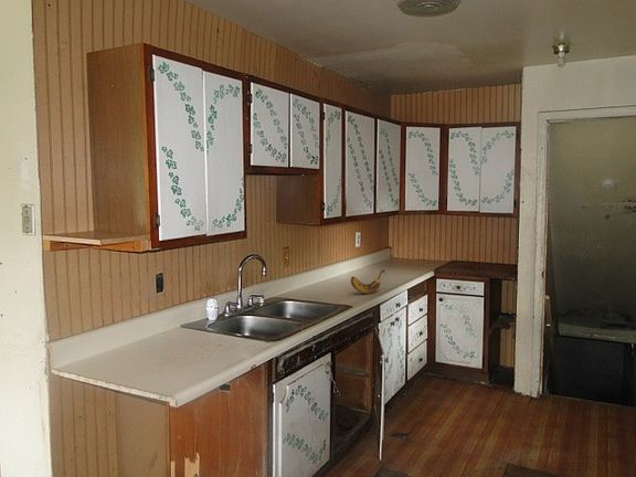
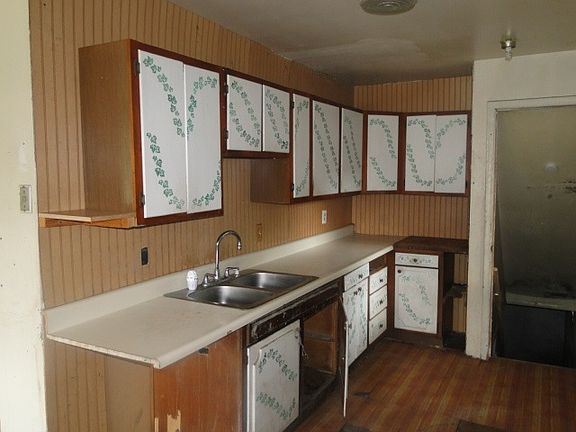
- banana [350,268,386,295]
